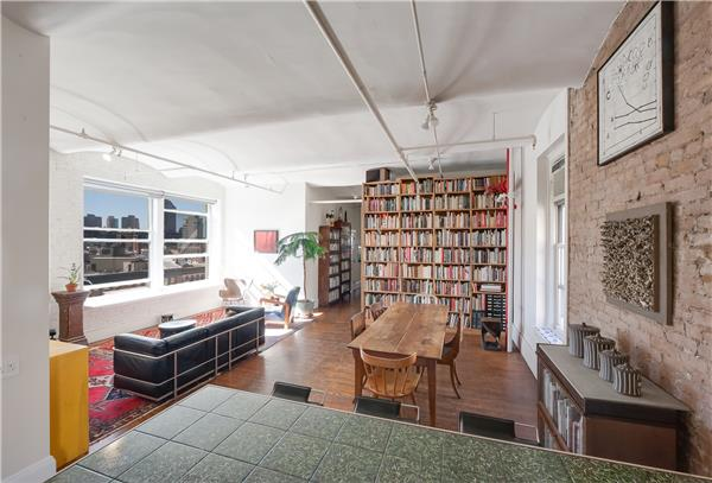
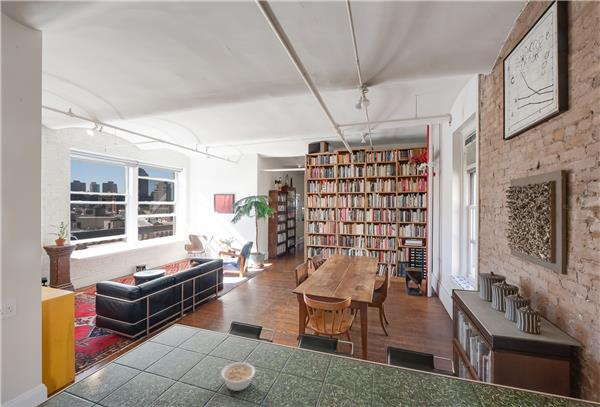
+ legume [220,361,256,392]
